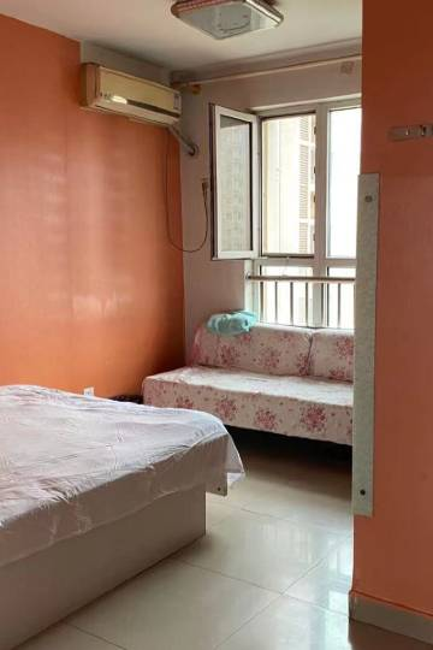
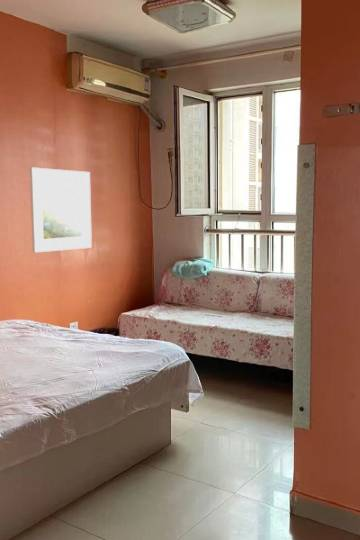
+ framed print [29,166,93,254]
